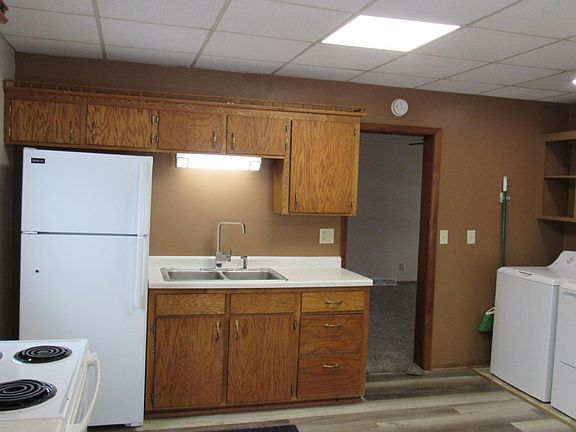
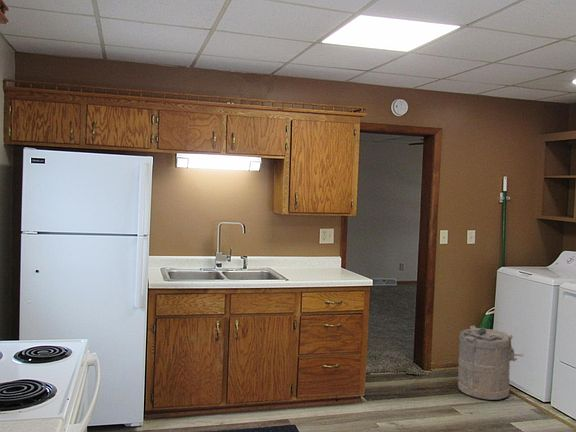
+ laundry hamper [457,325,525,401]
